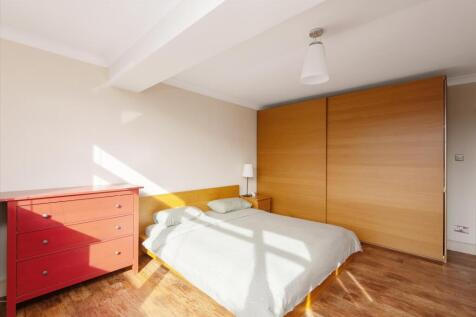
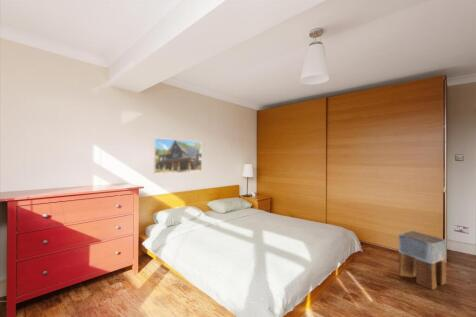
+ stool [398,230,447,291]
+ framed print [153,137,203,175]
